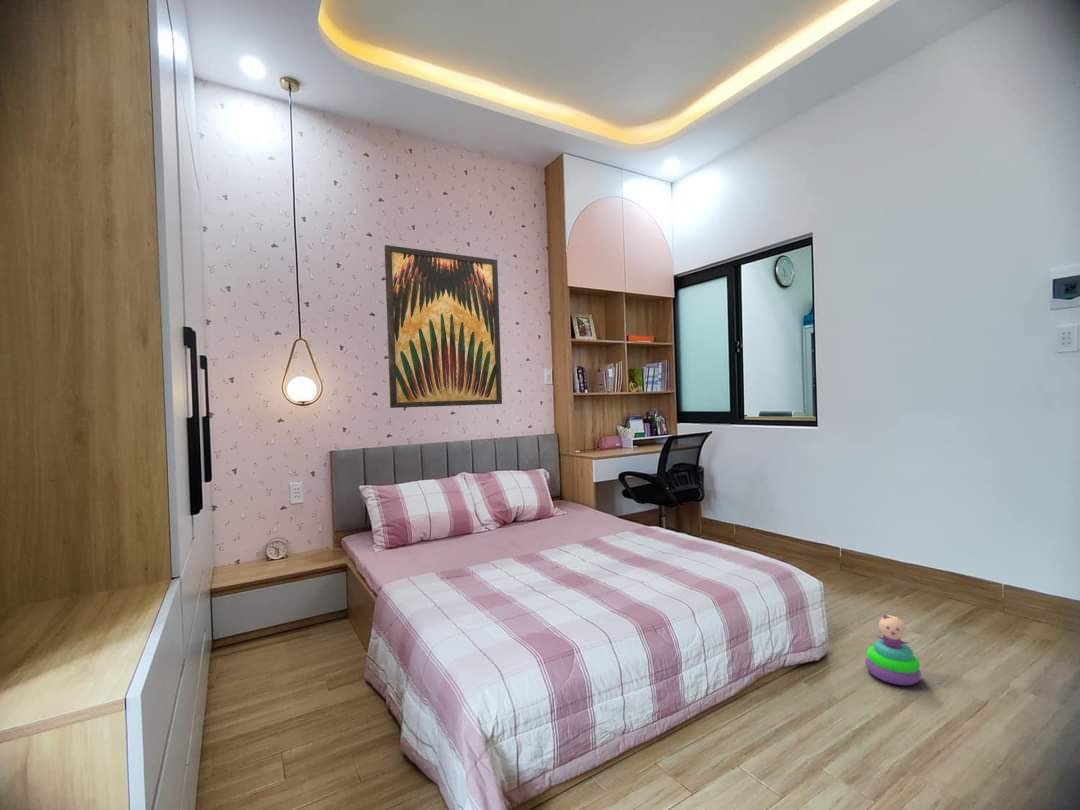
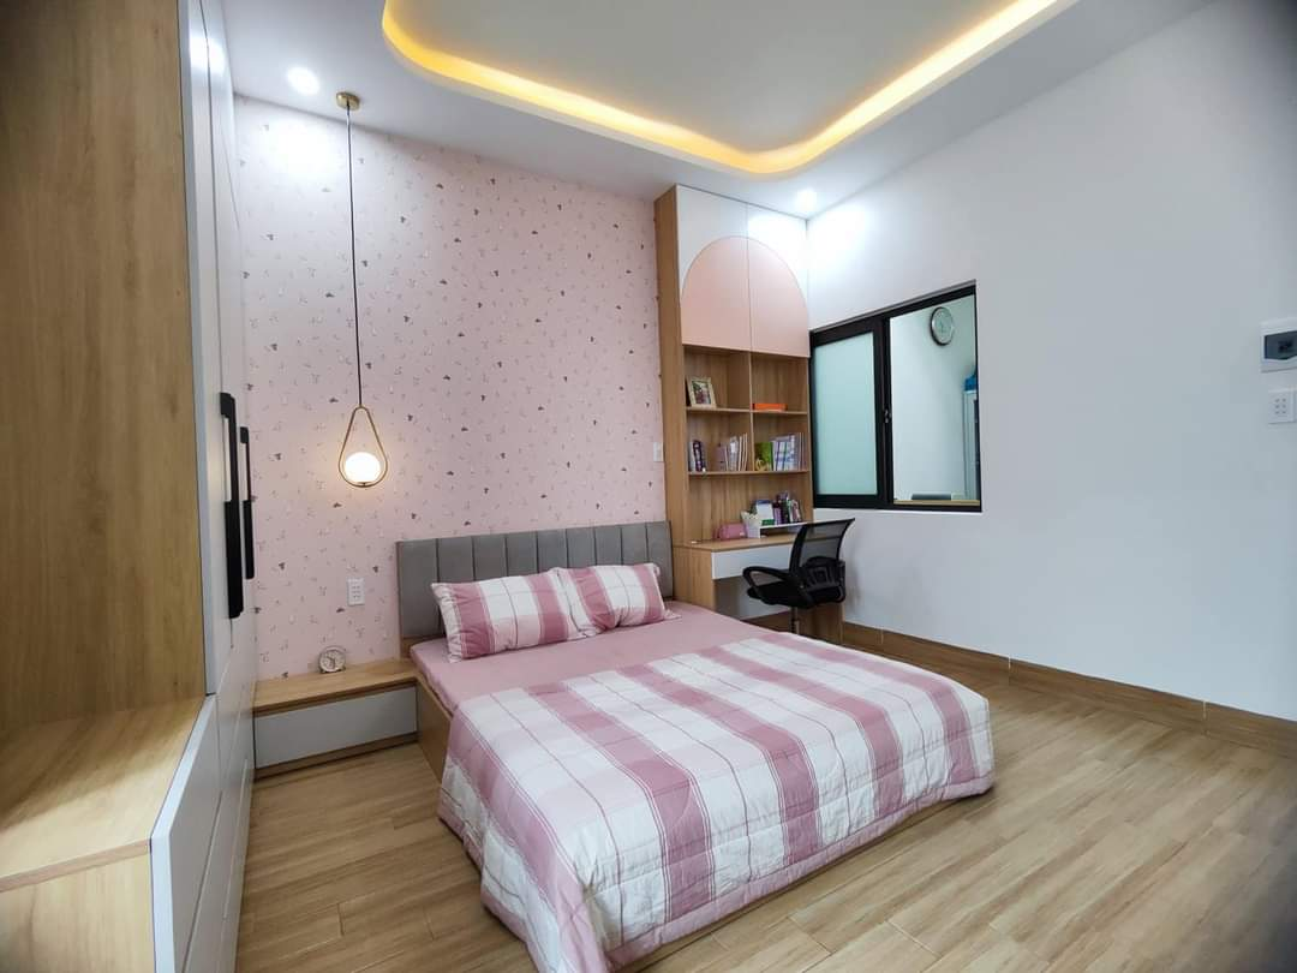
- wall art [384,244,503,409]
- stacking toy [864,614,922,686]
